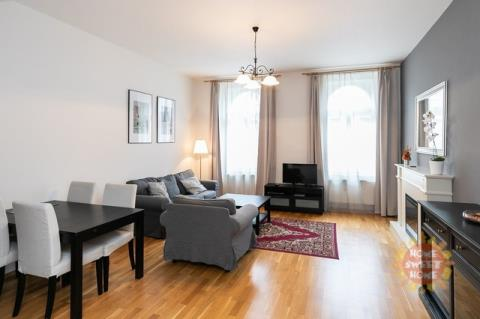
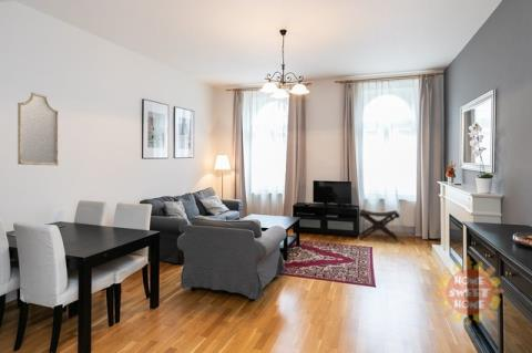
+ footstool [358,208,401,242]
+ home mirror [17,92,60,167]
